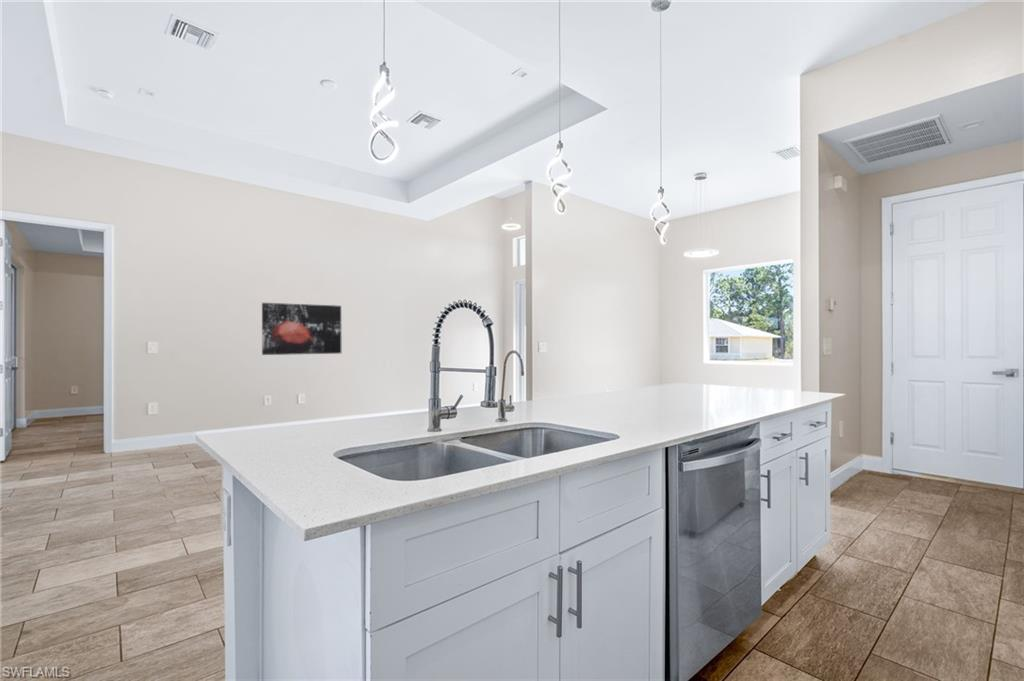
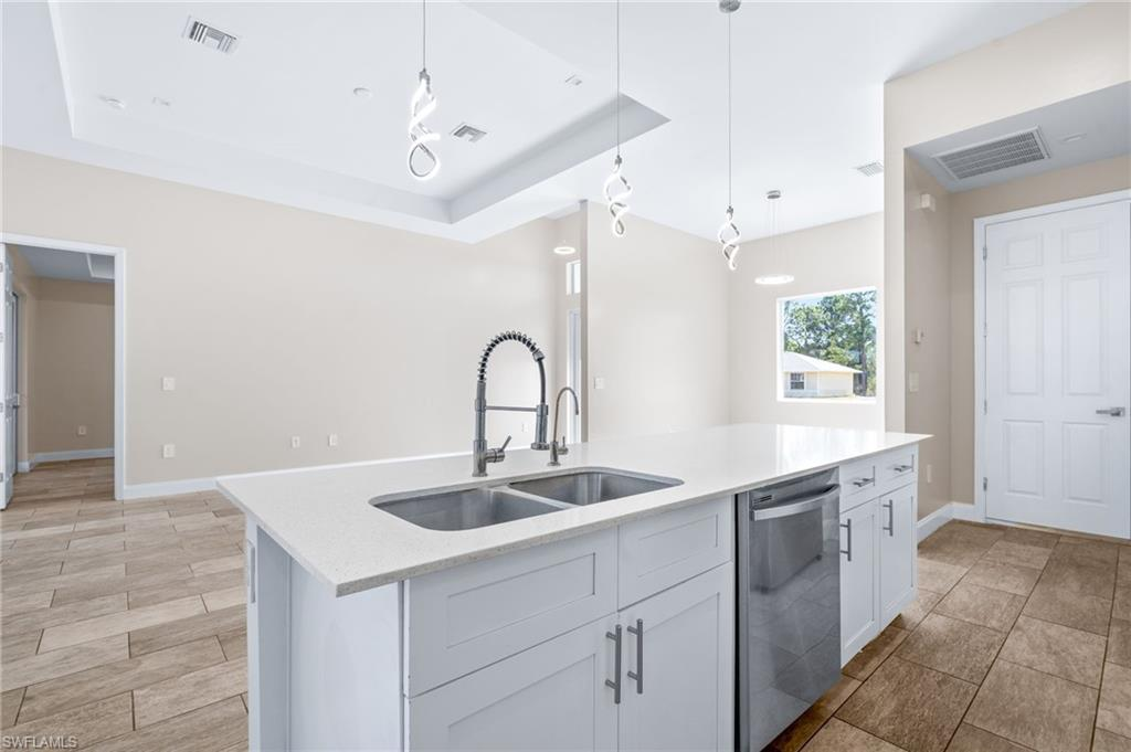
- wall art [261,302,342,356]
